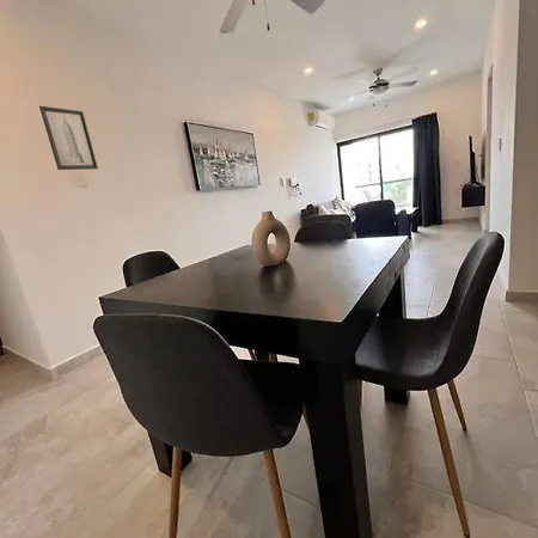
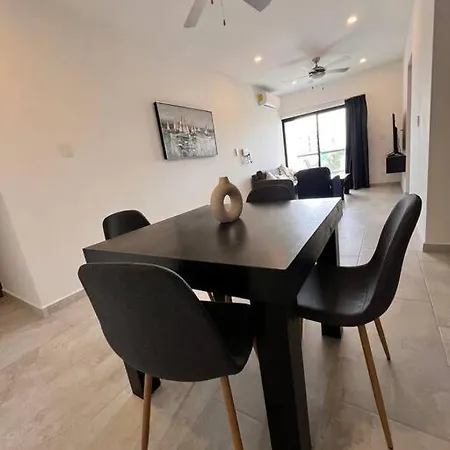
- wall art [38,105,99,171]
